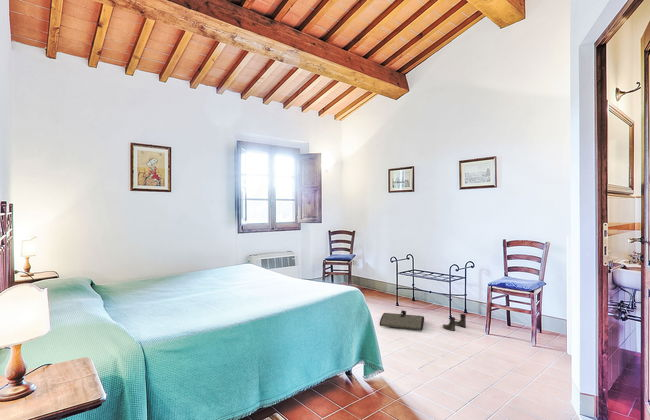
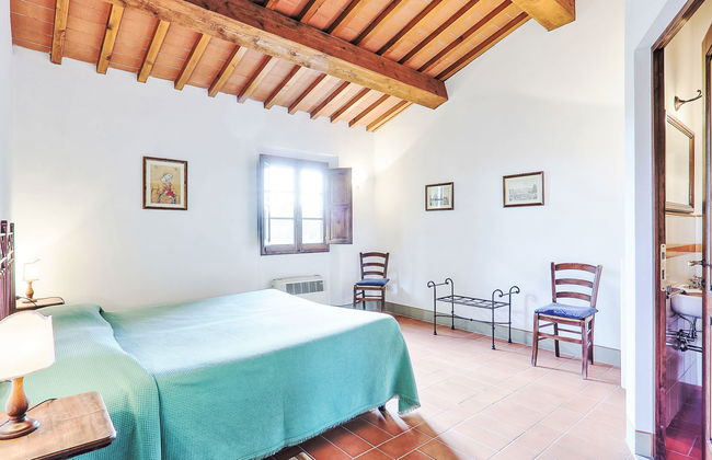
- boots [442,313,467,332]
- tool roll [379,309,425,331]
